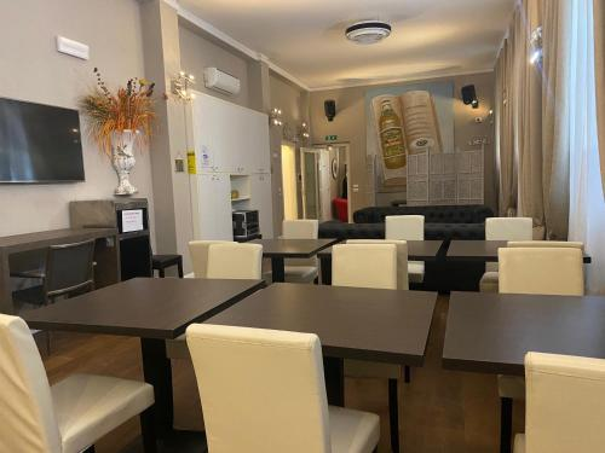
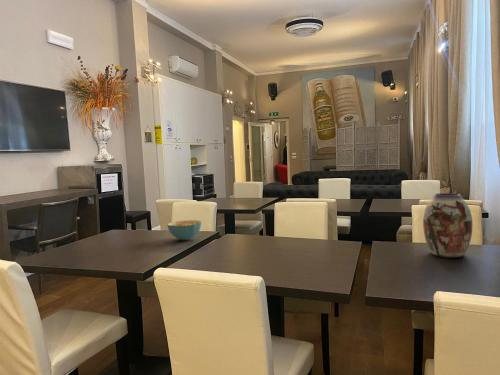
+ vase [422,192,473,259]
+ cereal bowl [166,219,202,241]
